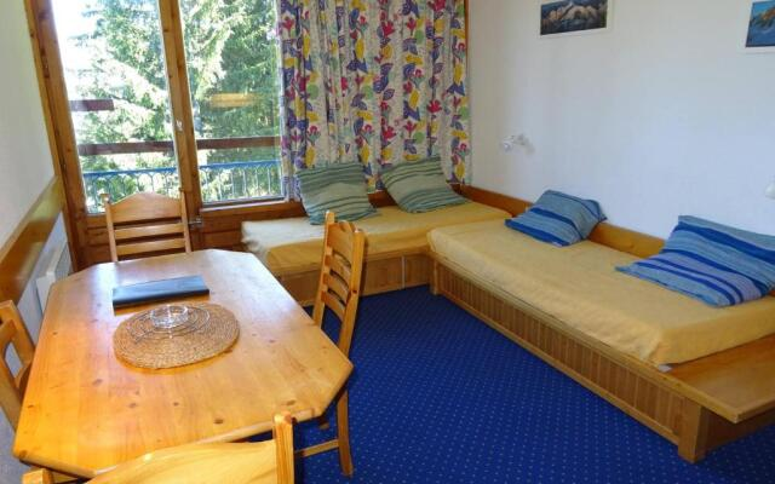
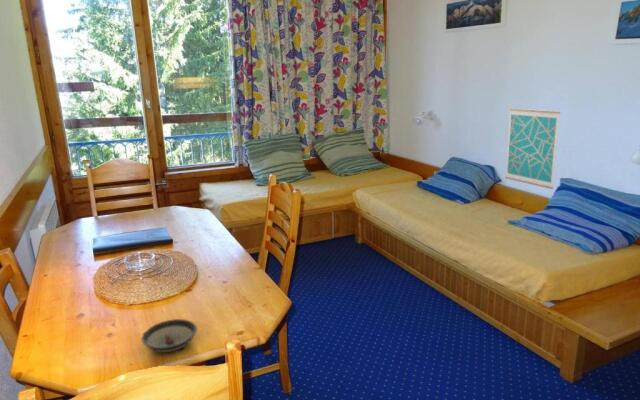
+ saucer [140,318,198,353]
+ wall art [504,107,561,190]
